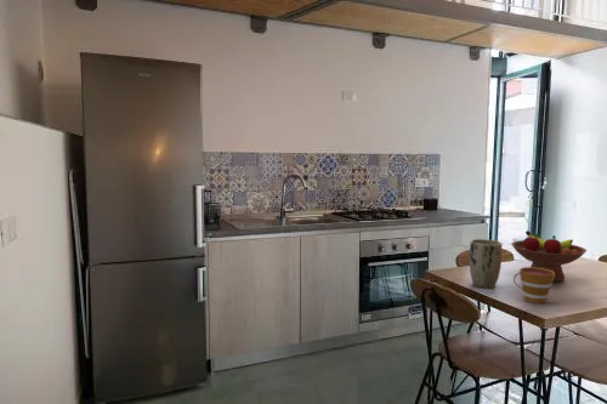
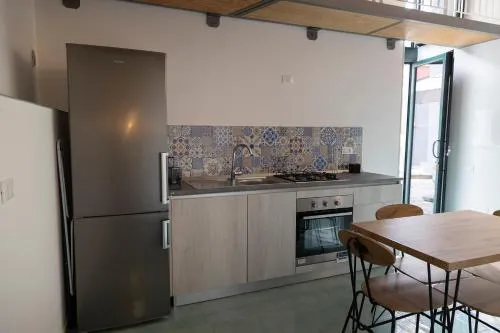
- plant pot [469,238,503,289]
- cup [512,266,555,305]
- fruit bowl [510,229,588,283]
